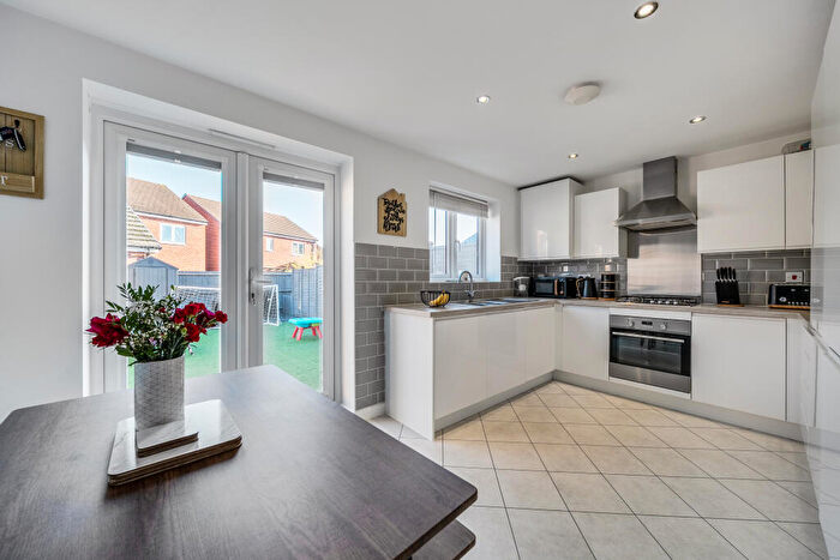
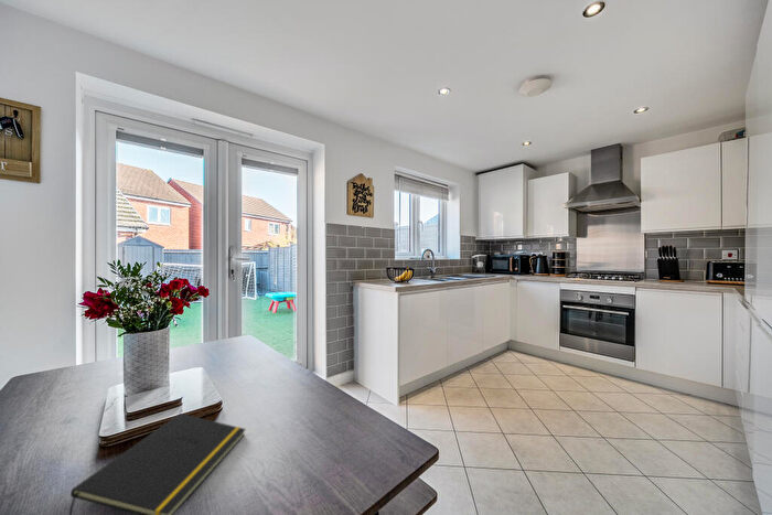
+ notepad [68,412,247,515]
